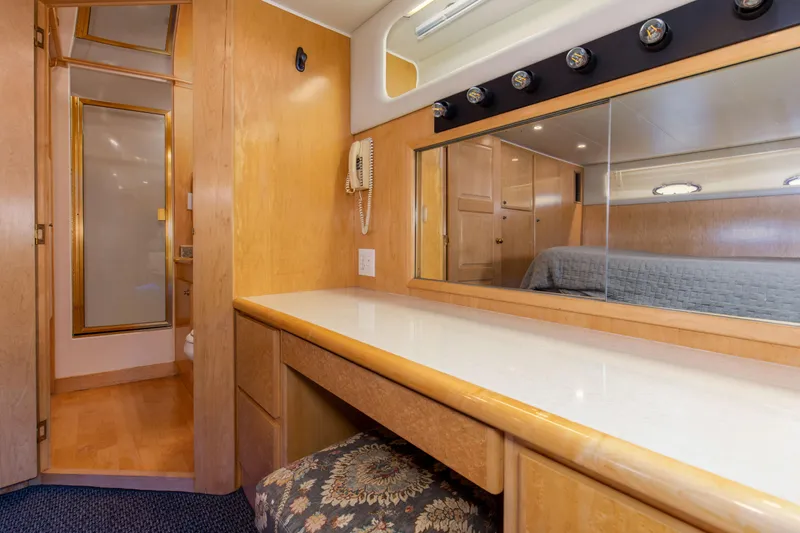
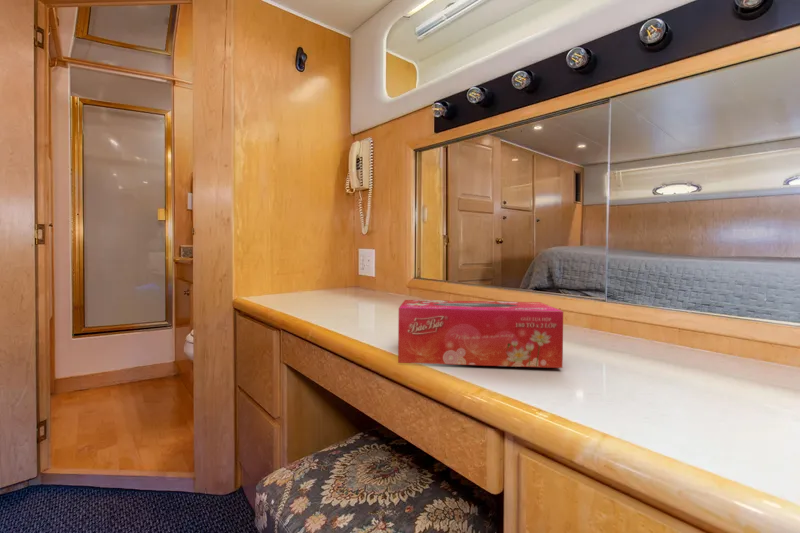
+ tissue box [397,299,564,369]
